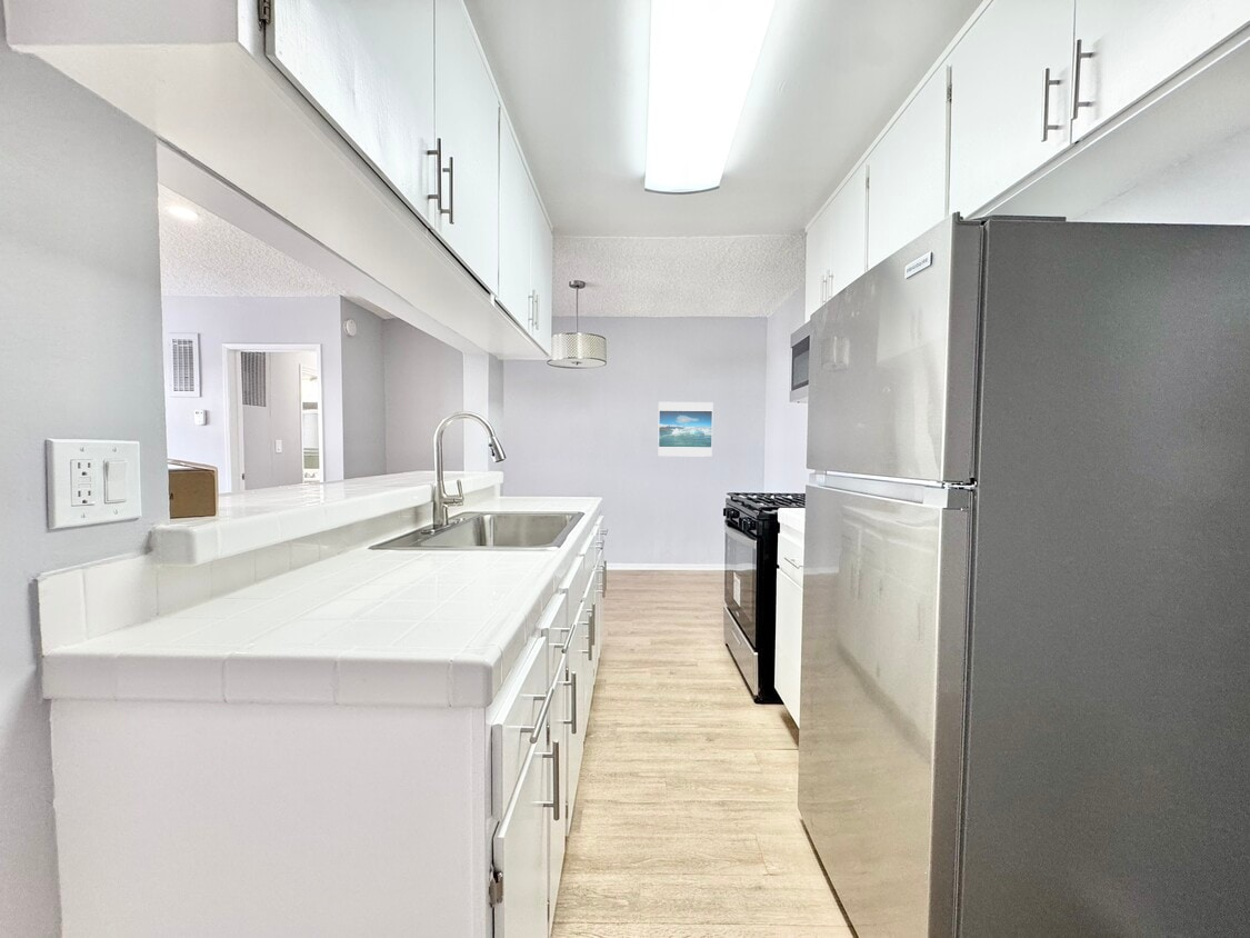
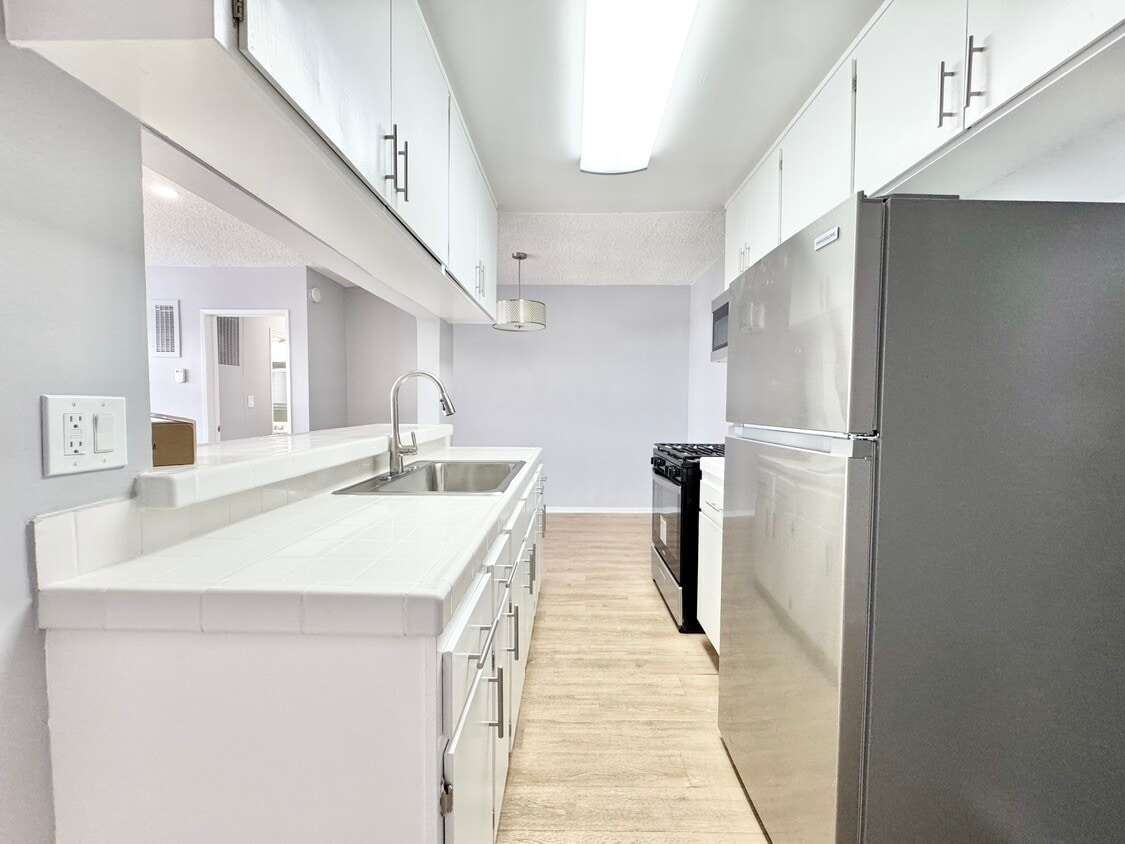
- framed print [657,401,713,458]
